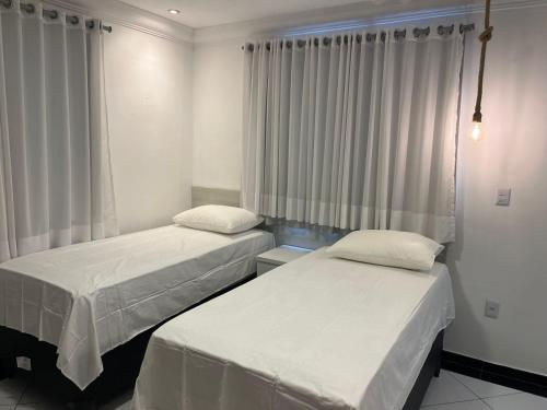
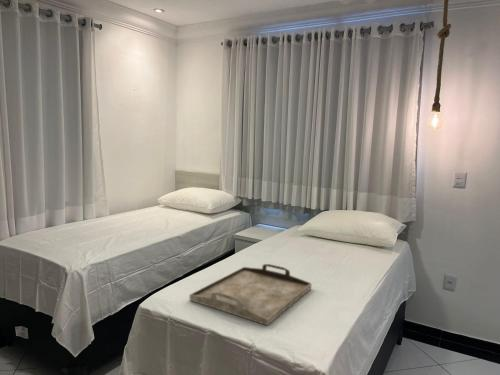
+ serving tray [189,263,313,327]
